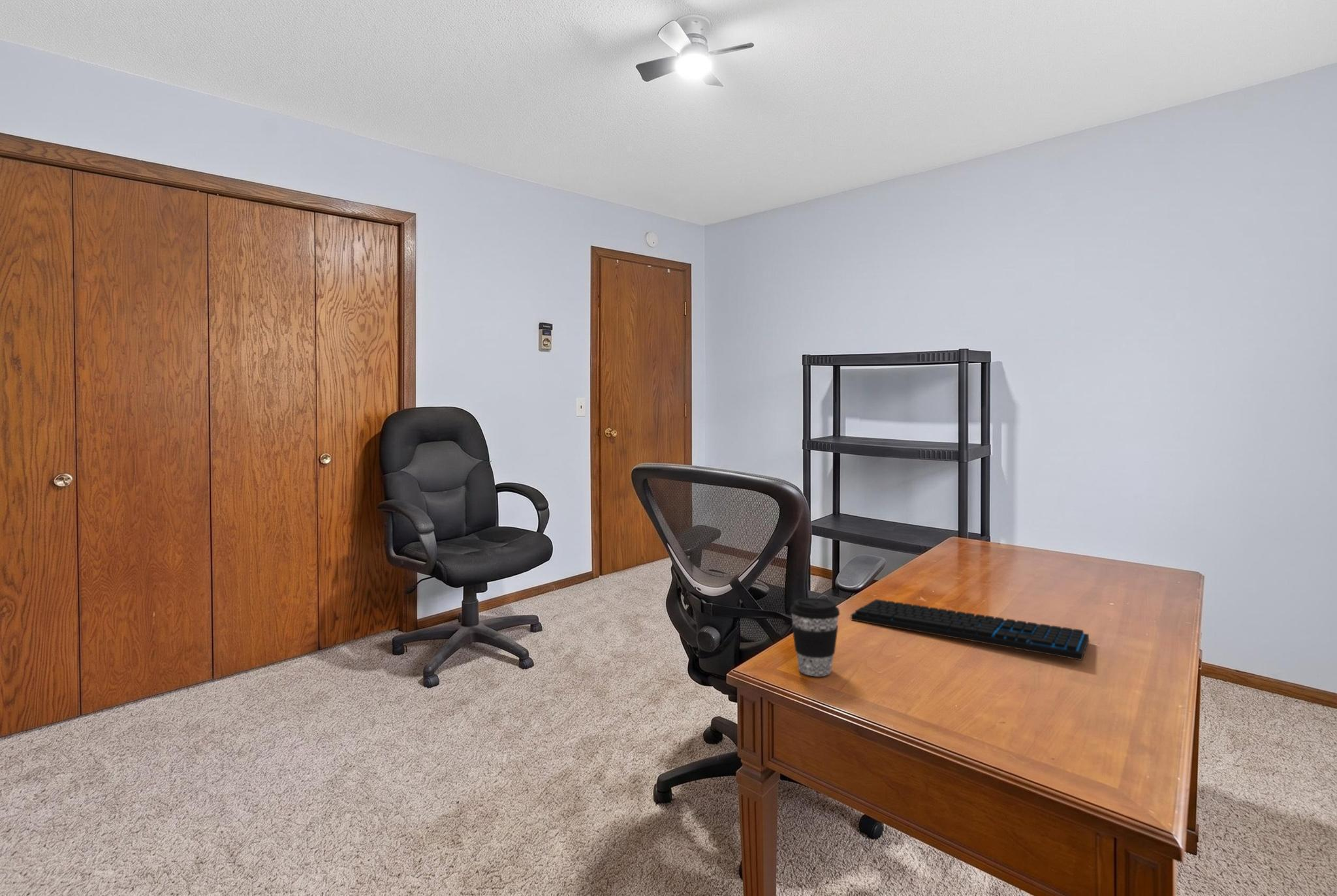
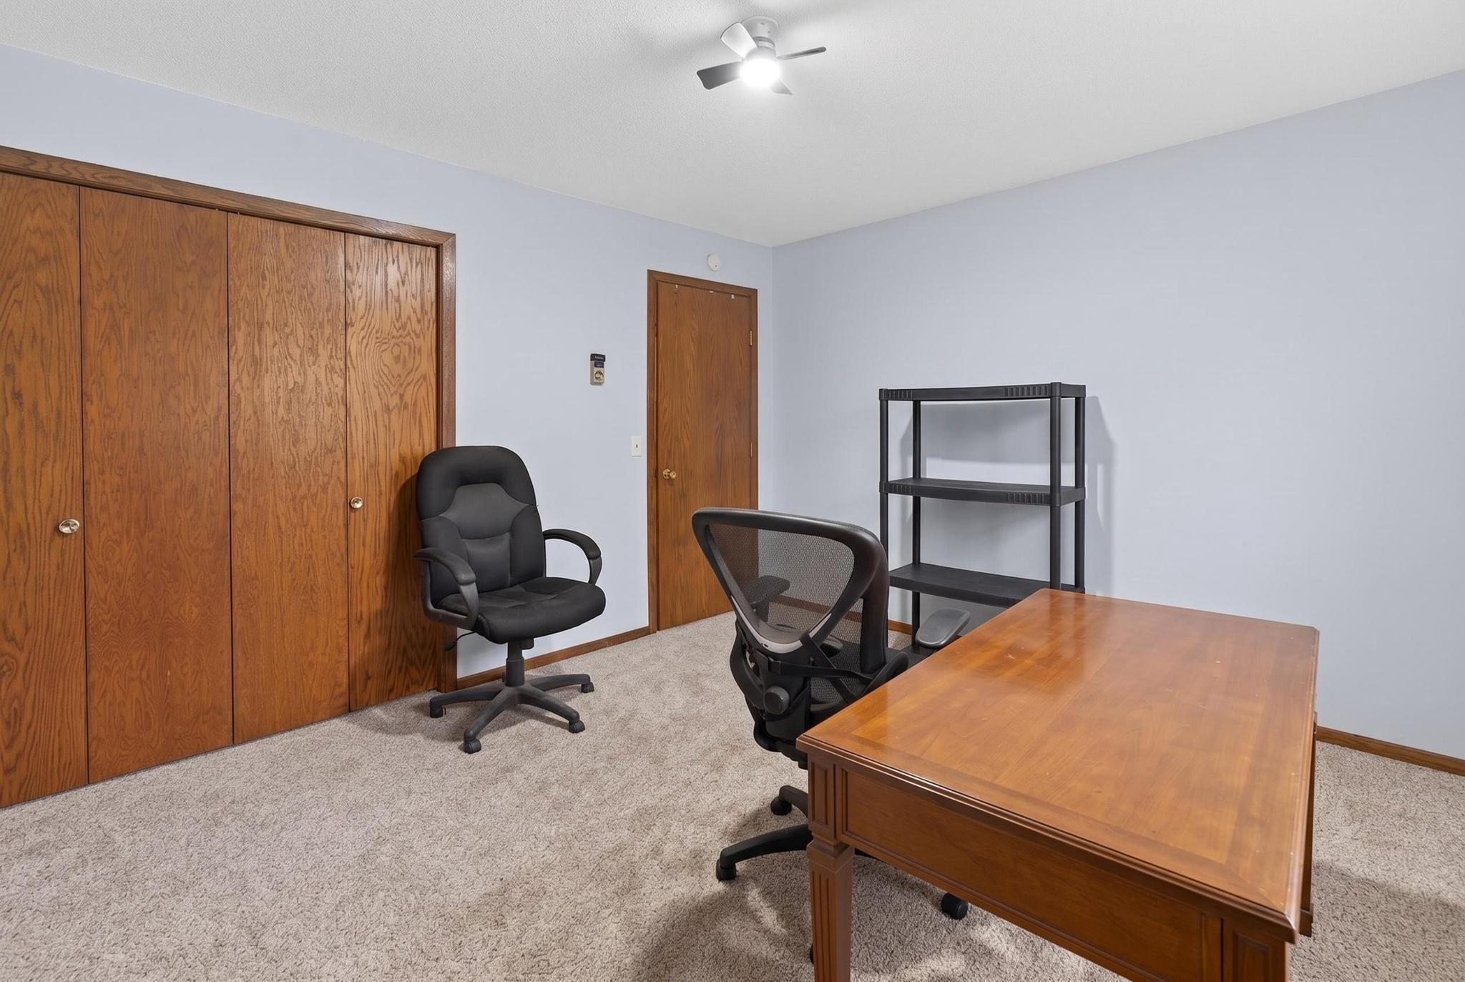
- keyboard [851,598,1090,661]
- coffee cup [790,597,840,677]
